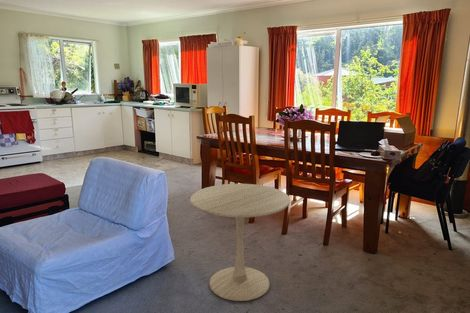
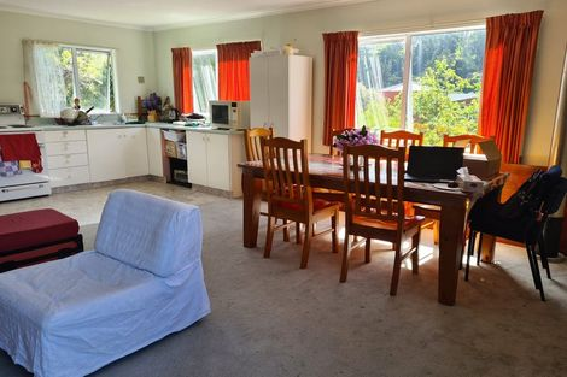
- side table [189,183,291,302]
